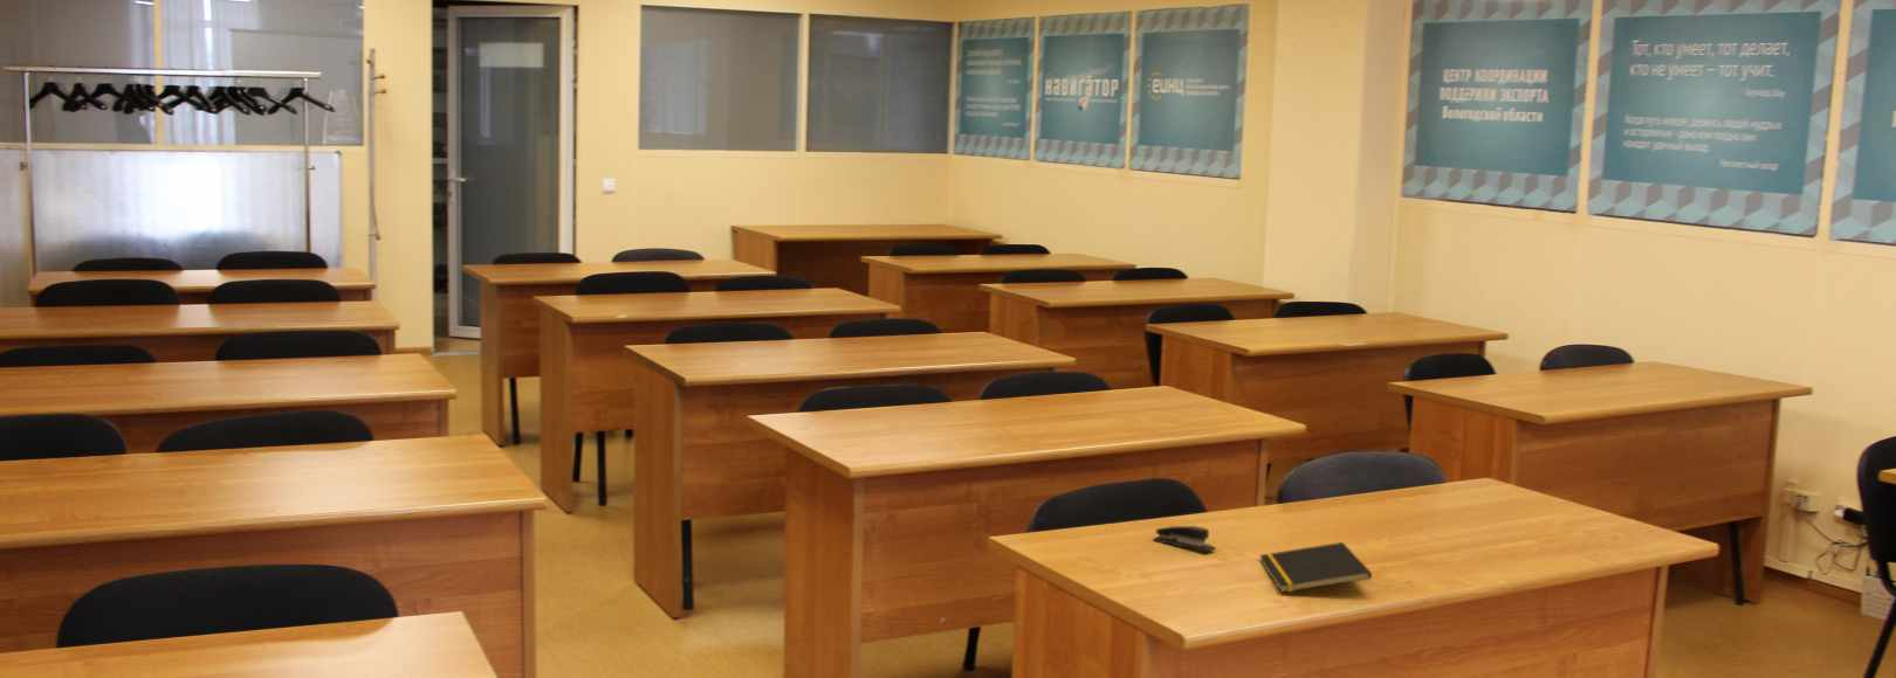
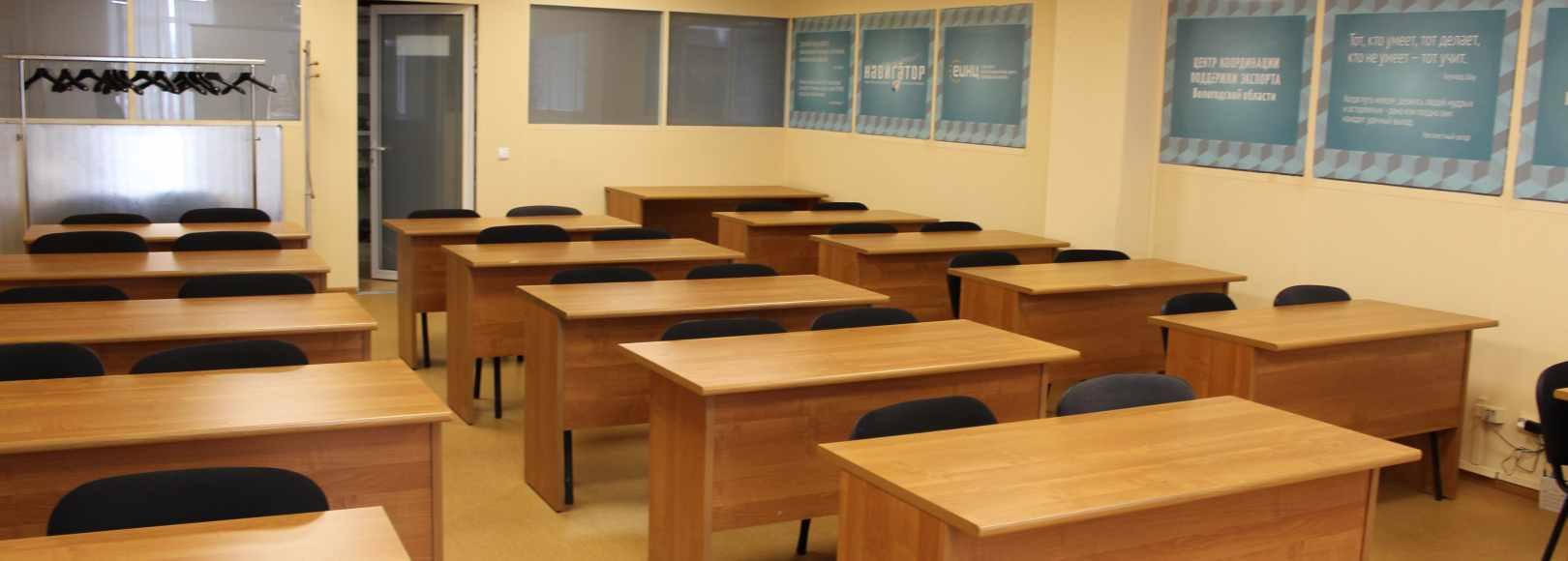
- notepad [1258,541,1372,593]
- stapler [1151,525,1218,554]
